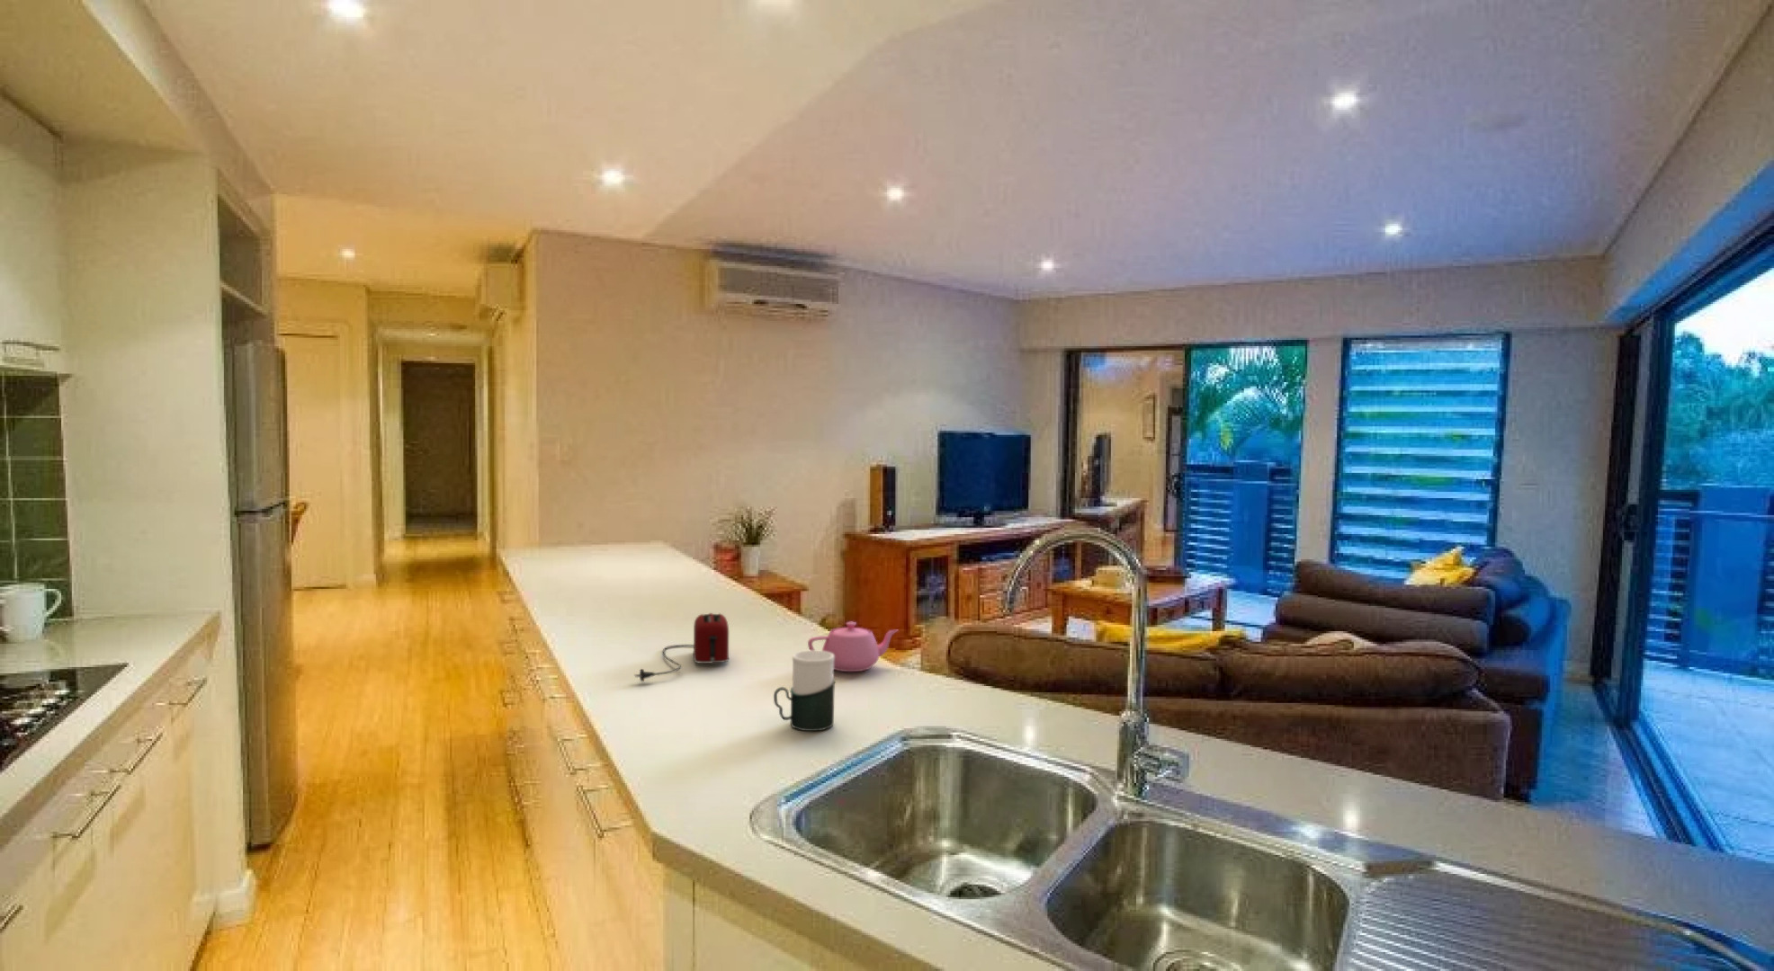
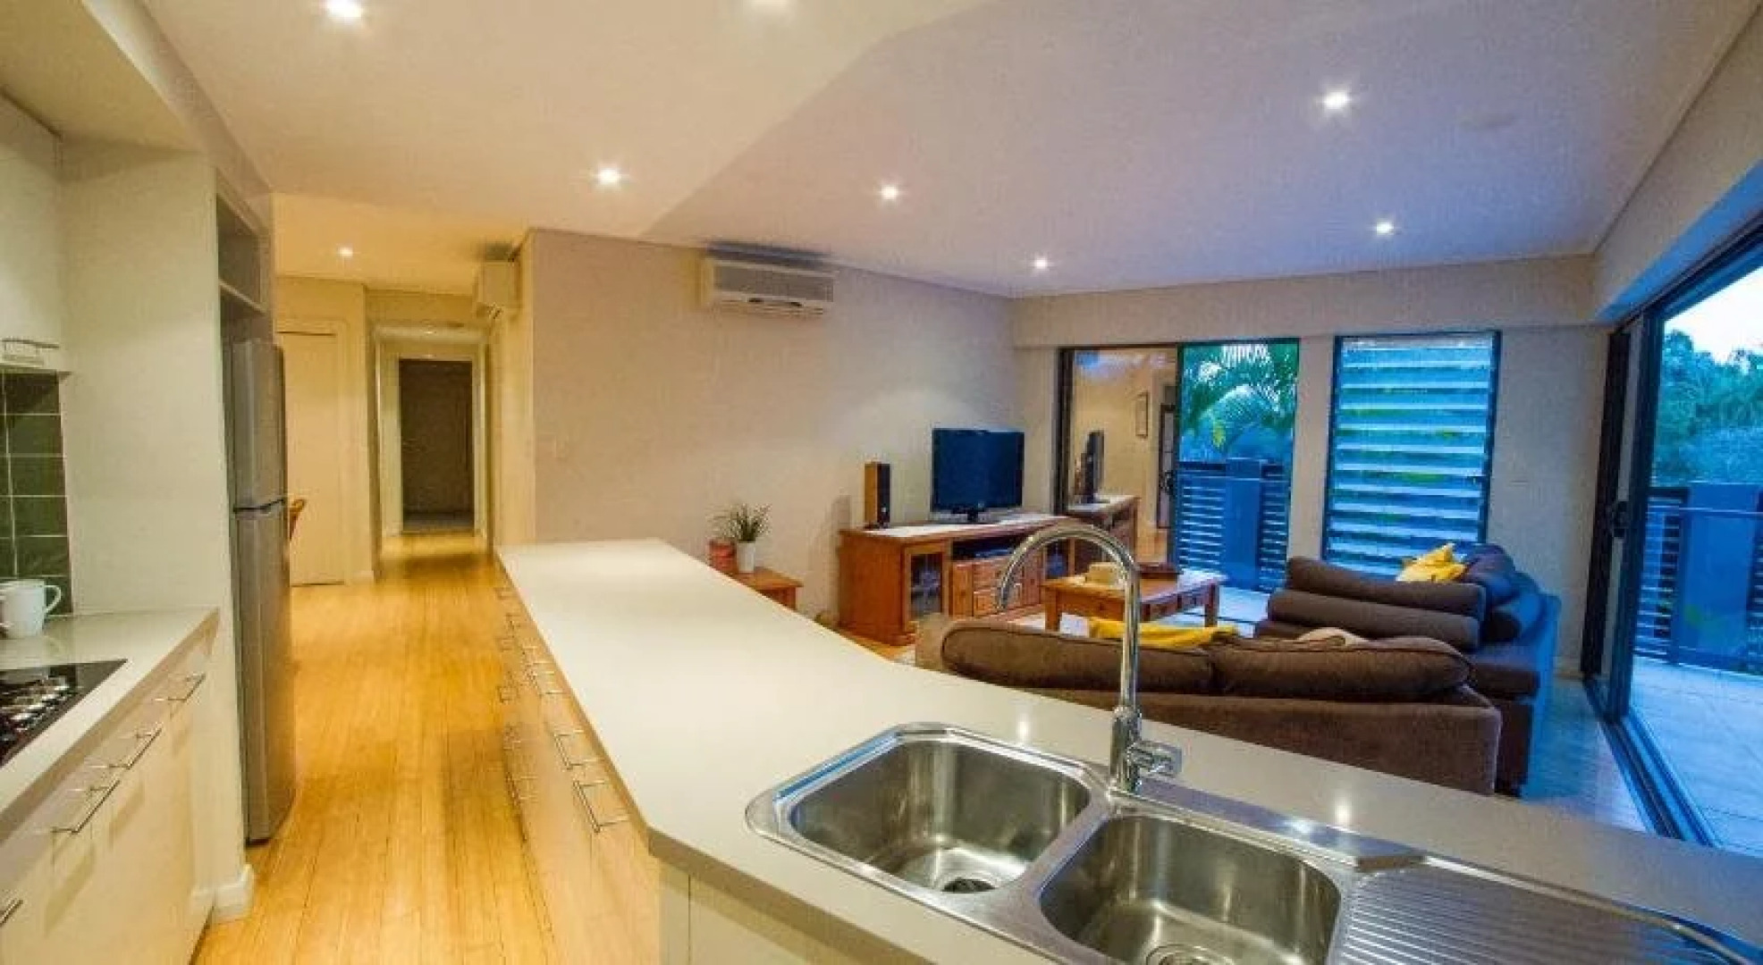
- cup [773,651,836,732]
- teapot [807,622,900,672]
- toaster [633,612,731,683]
